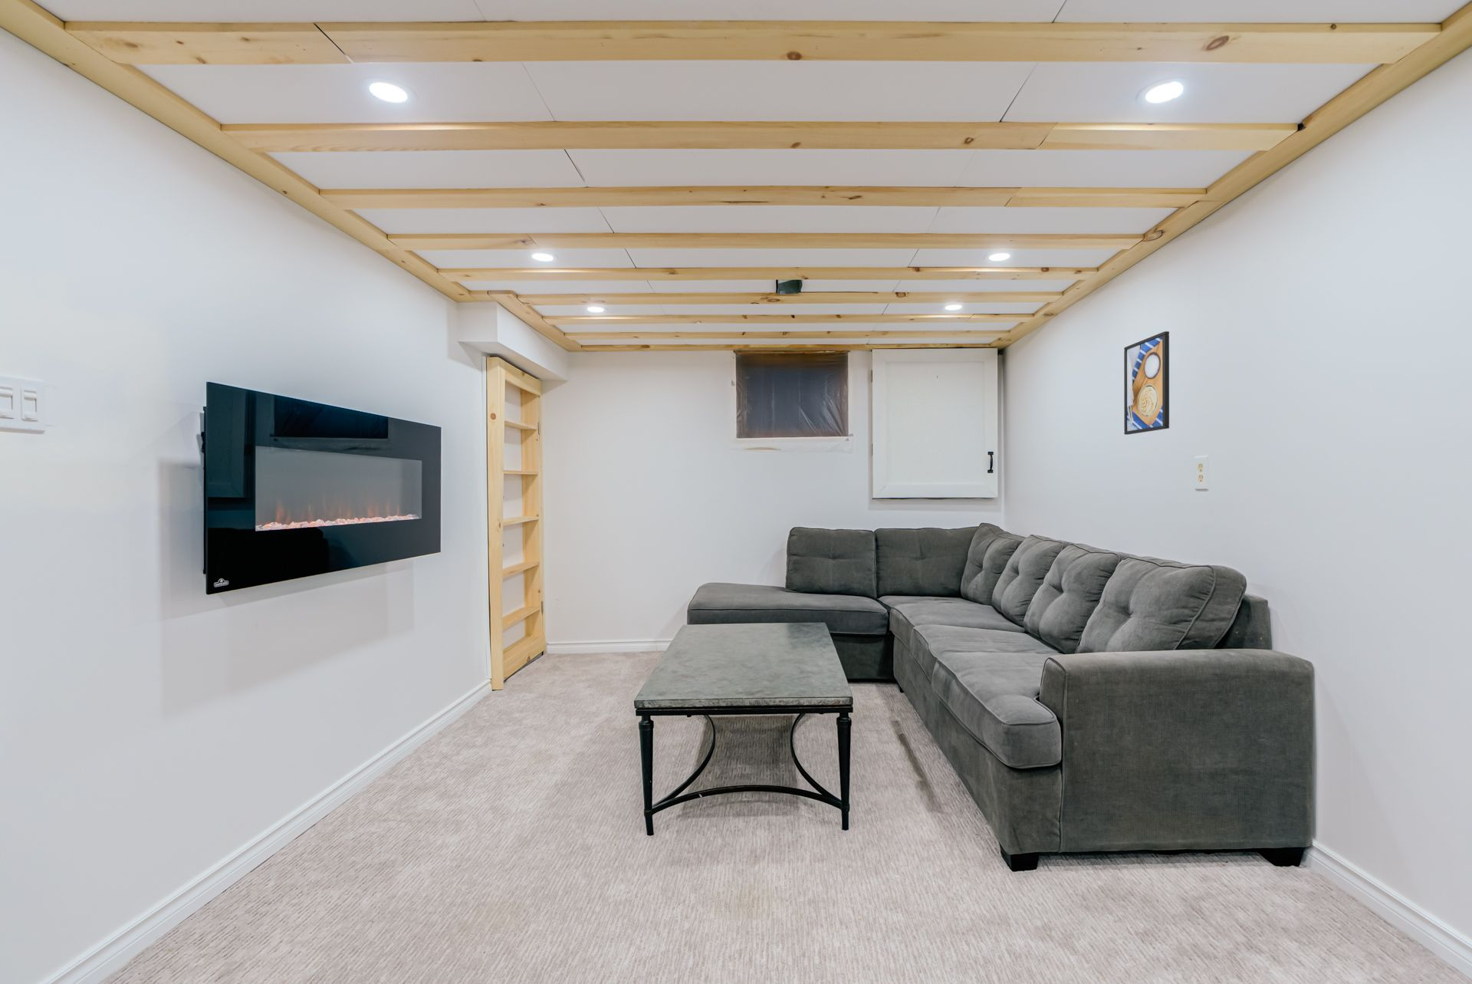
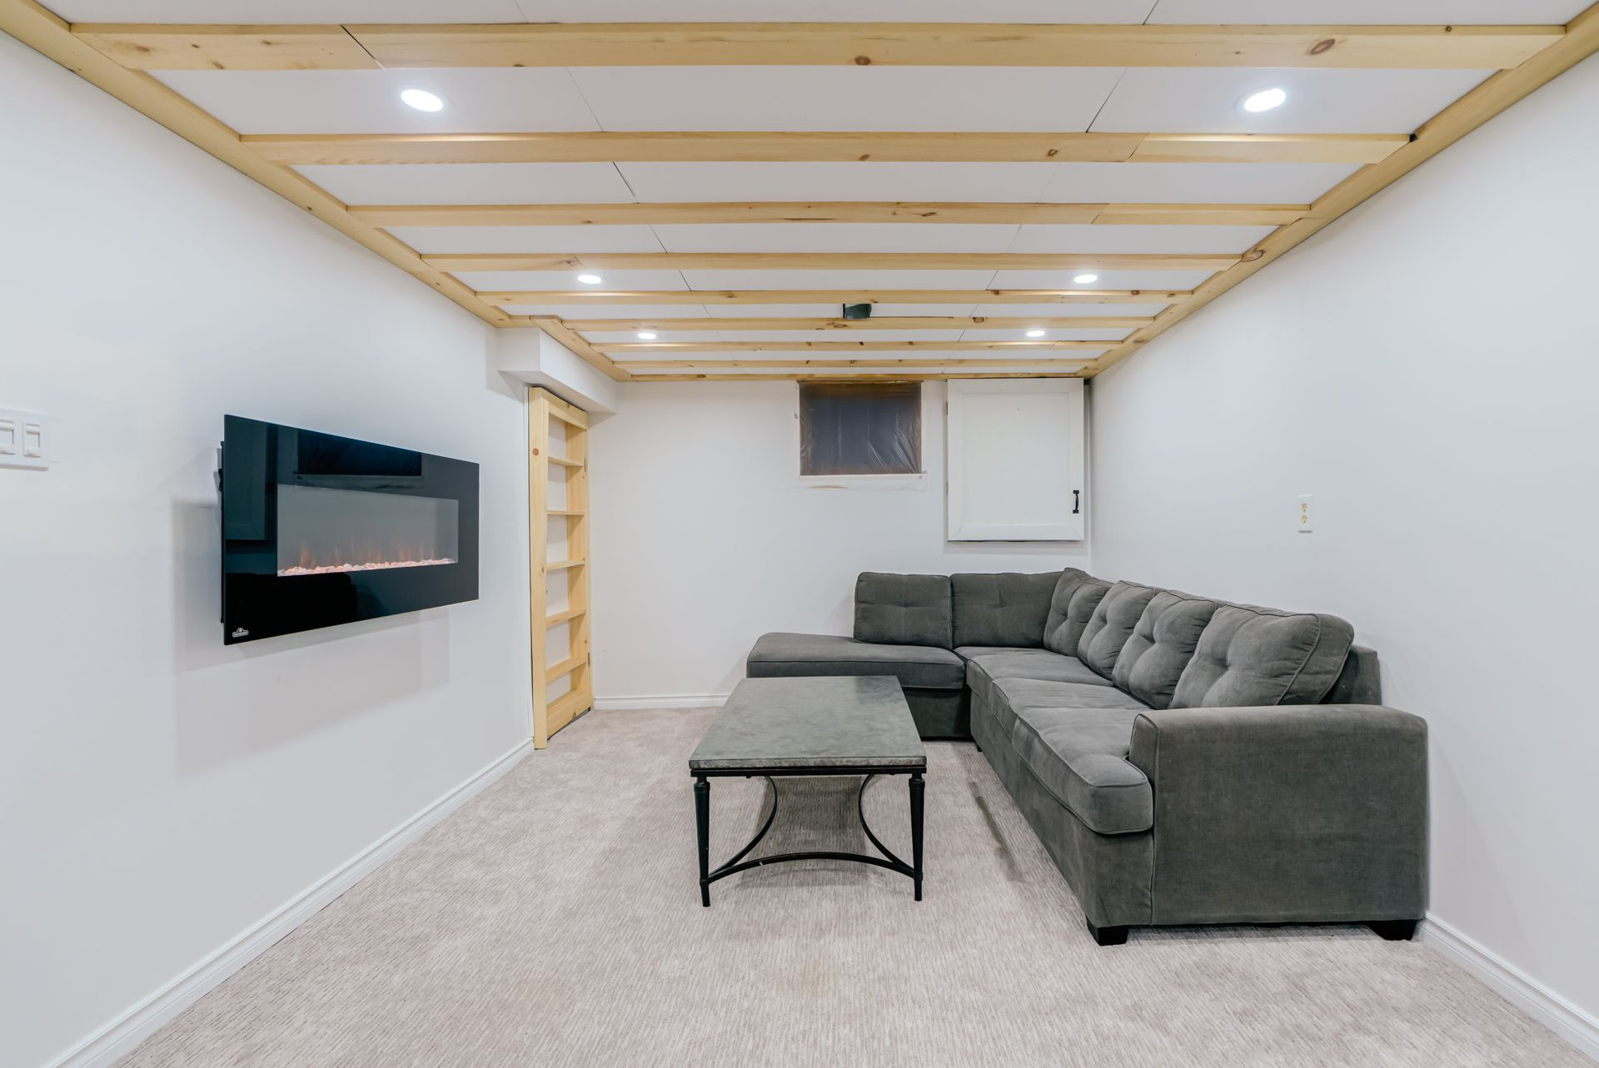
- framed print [1123,331,1170,436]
